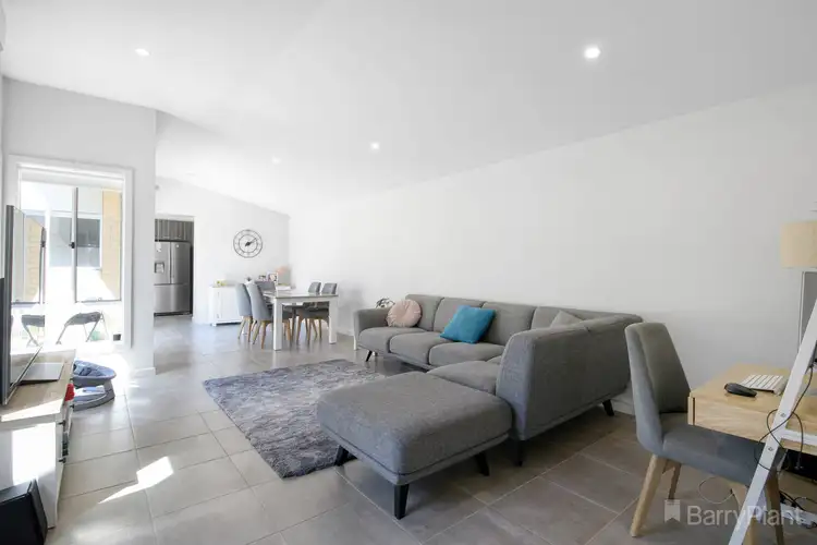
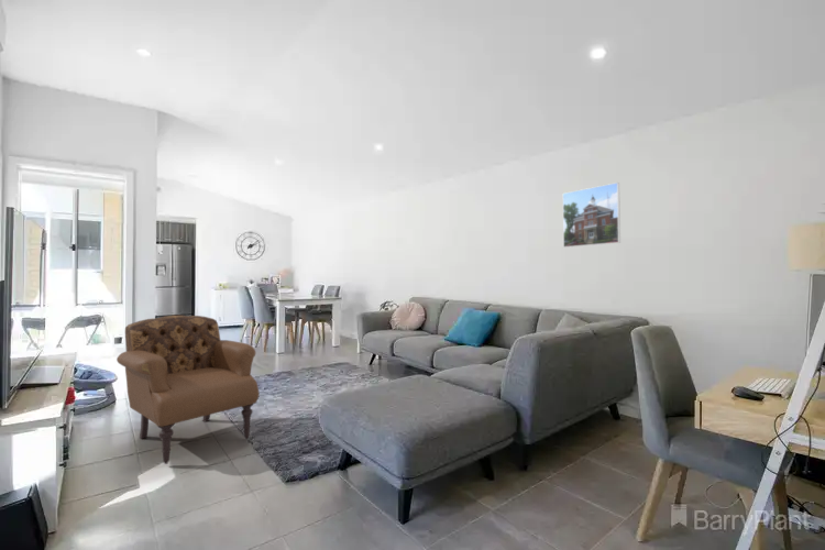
+ armchair [116,315,261,465]
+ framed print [562,182,622,249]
